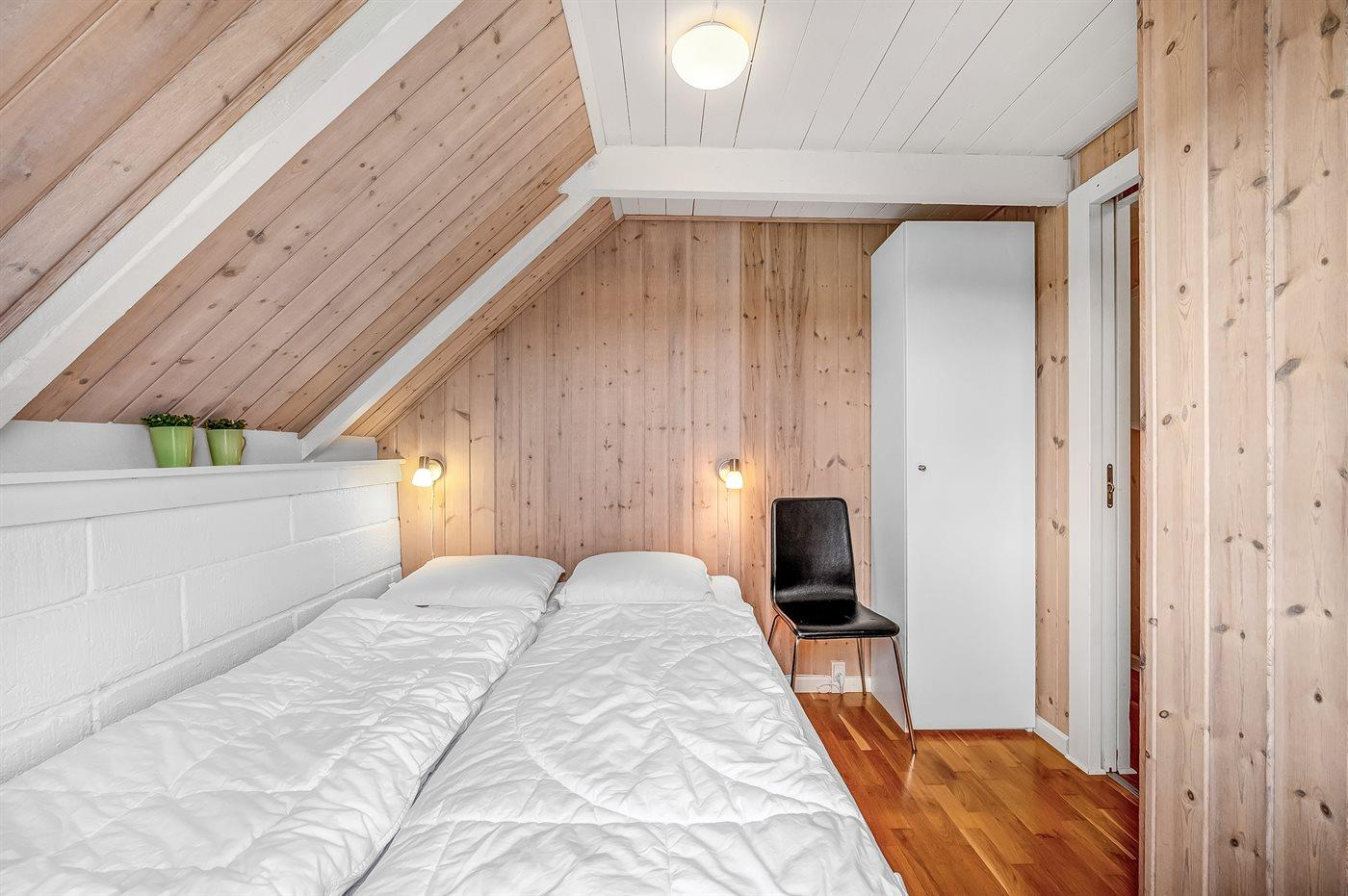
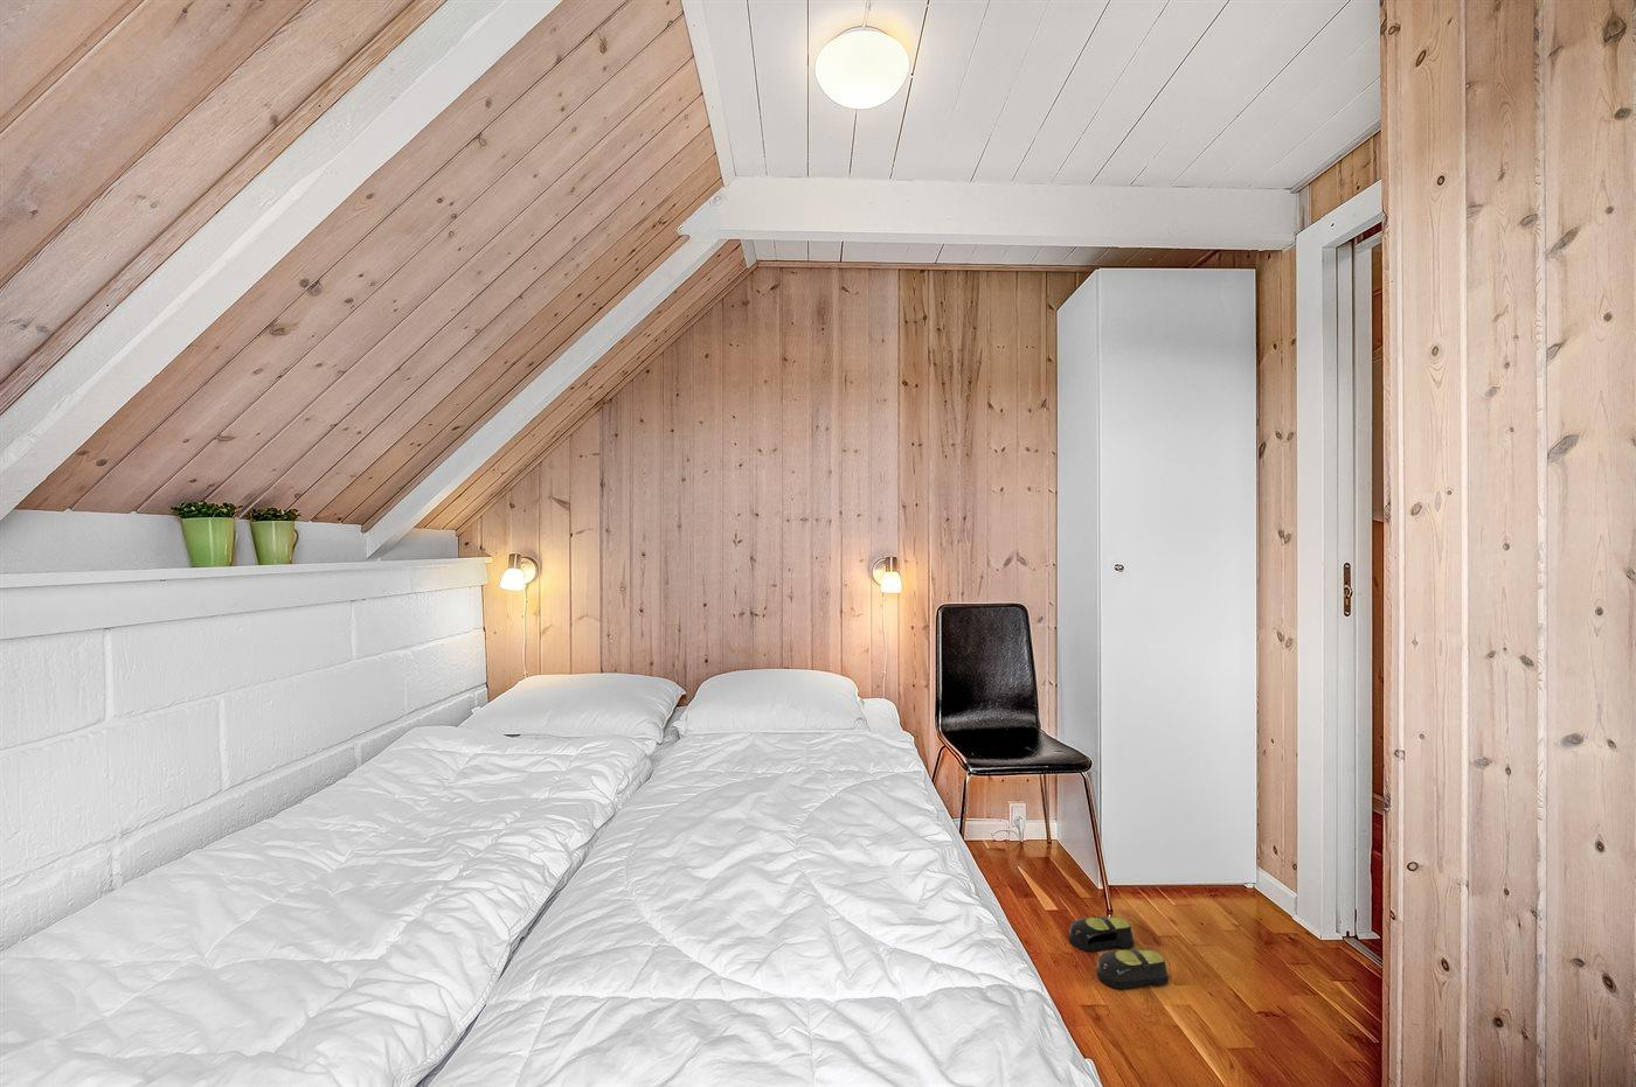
+ slippers [1068,916,1170,990]
